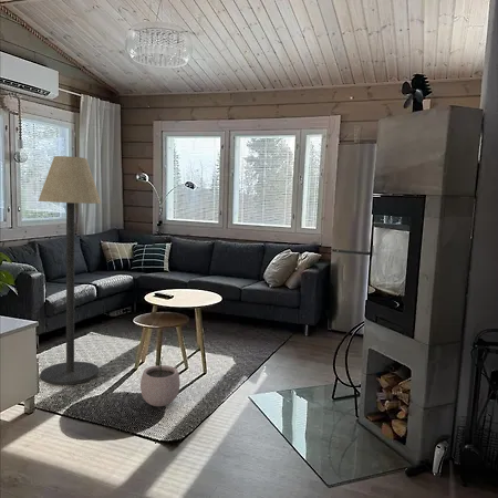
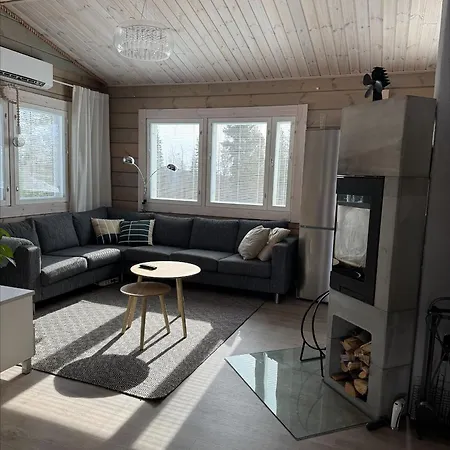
- floor lamp [37,155,103,386]
- plant pot [139,355,181,407]
